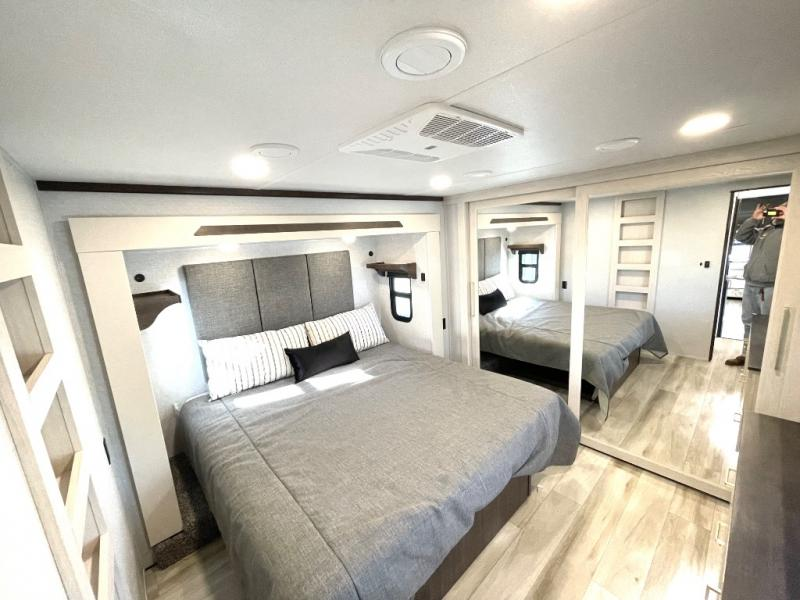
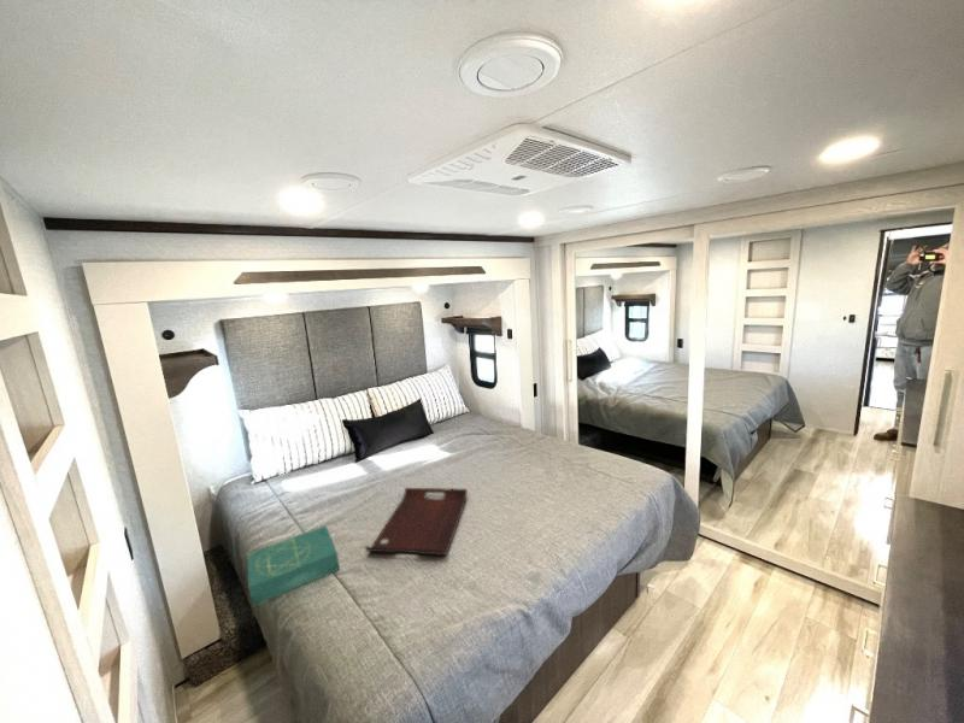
+ serving tray [364,487,469,557]
+ book [246,524,341,607]
